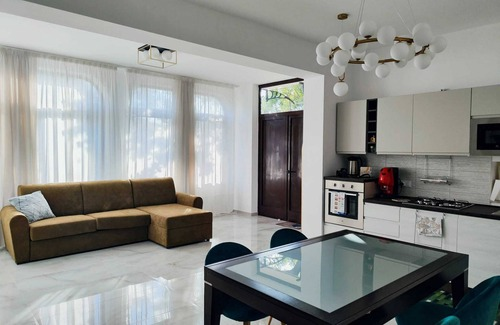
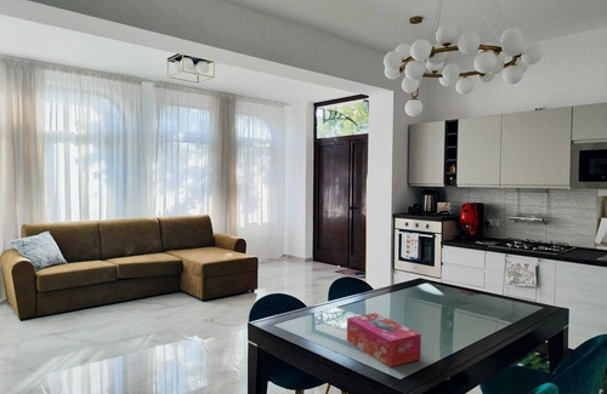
+ tissue box [346,312,422,369]
